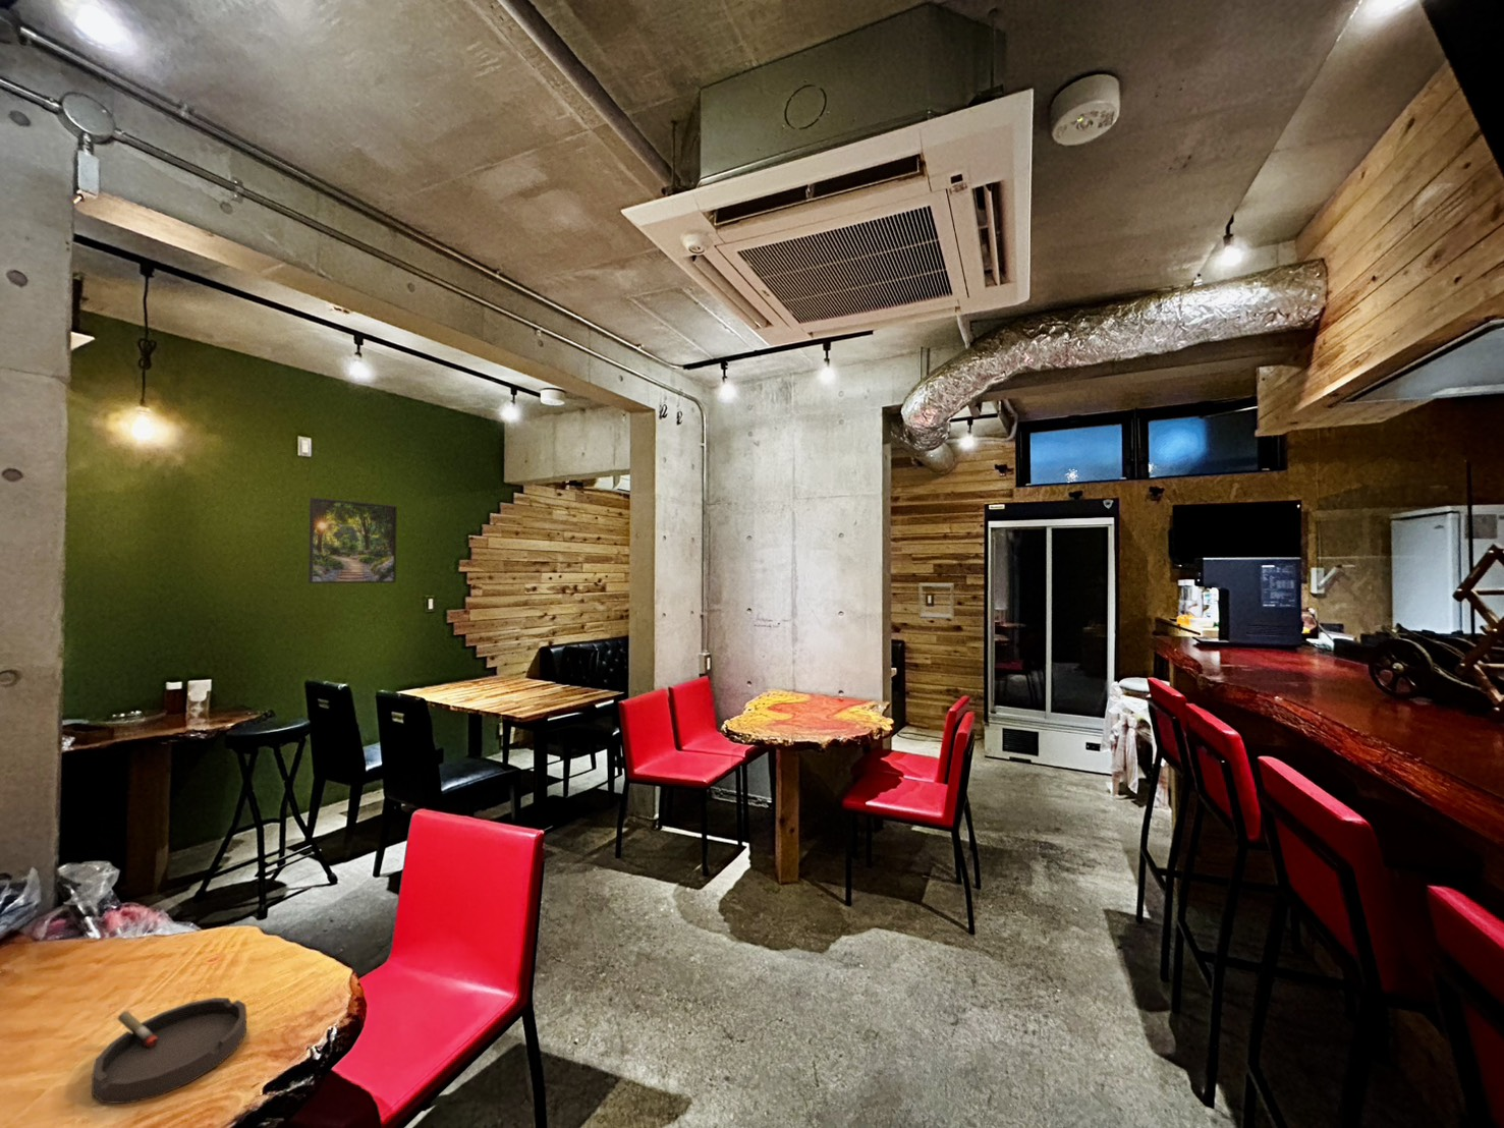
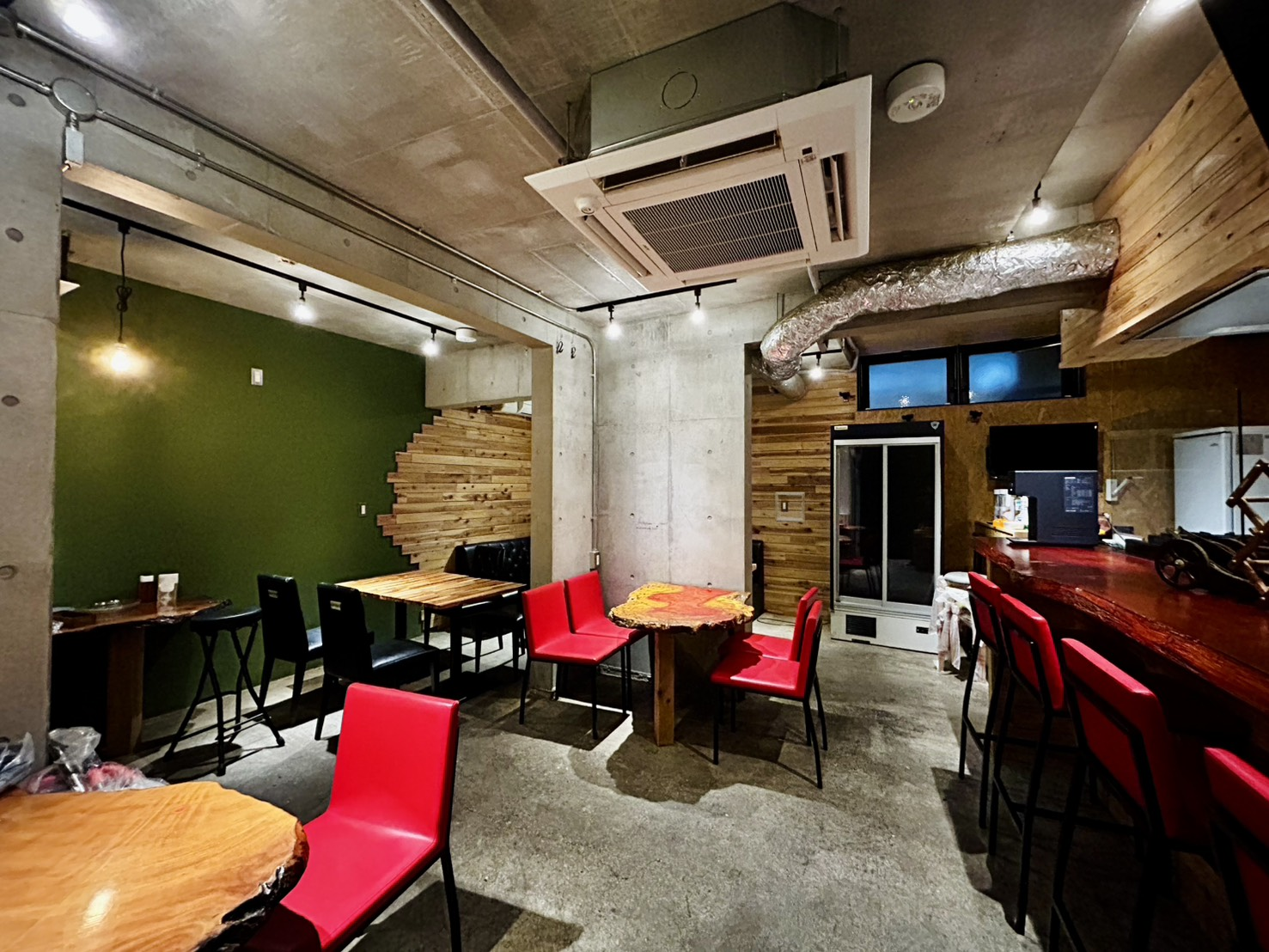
- ashtray [90,996,248,1104]
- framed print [307,496,398,584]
